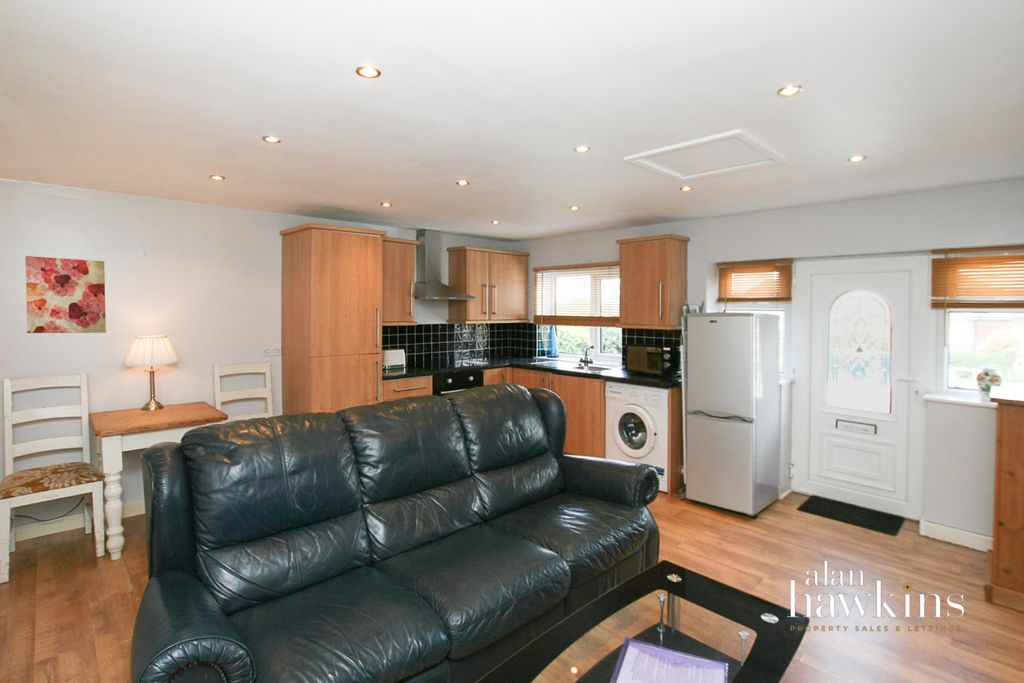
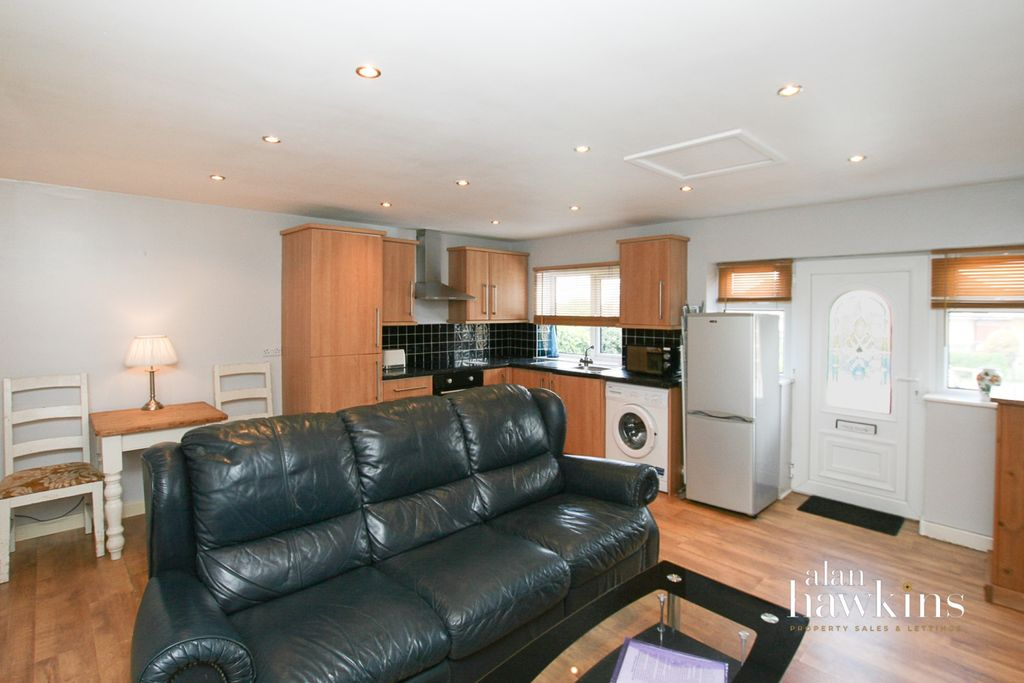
- wall art [24,255,107,334]
